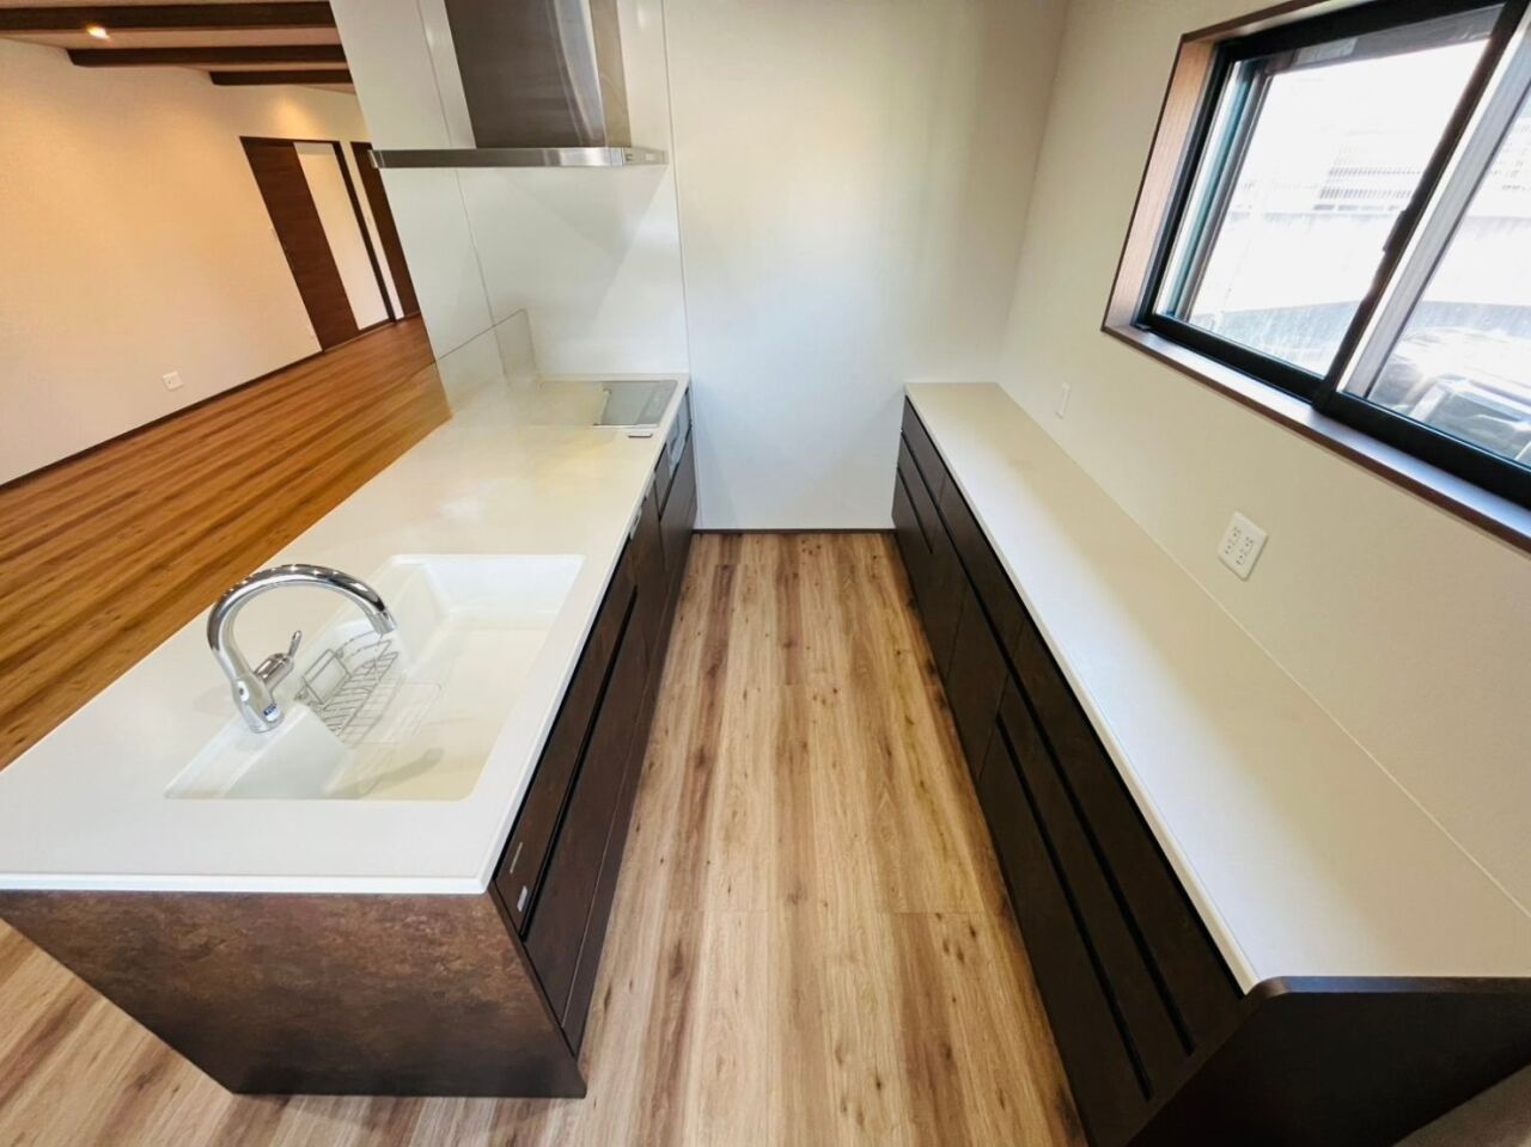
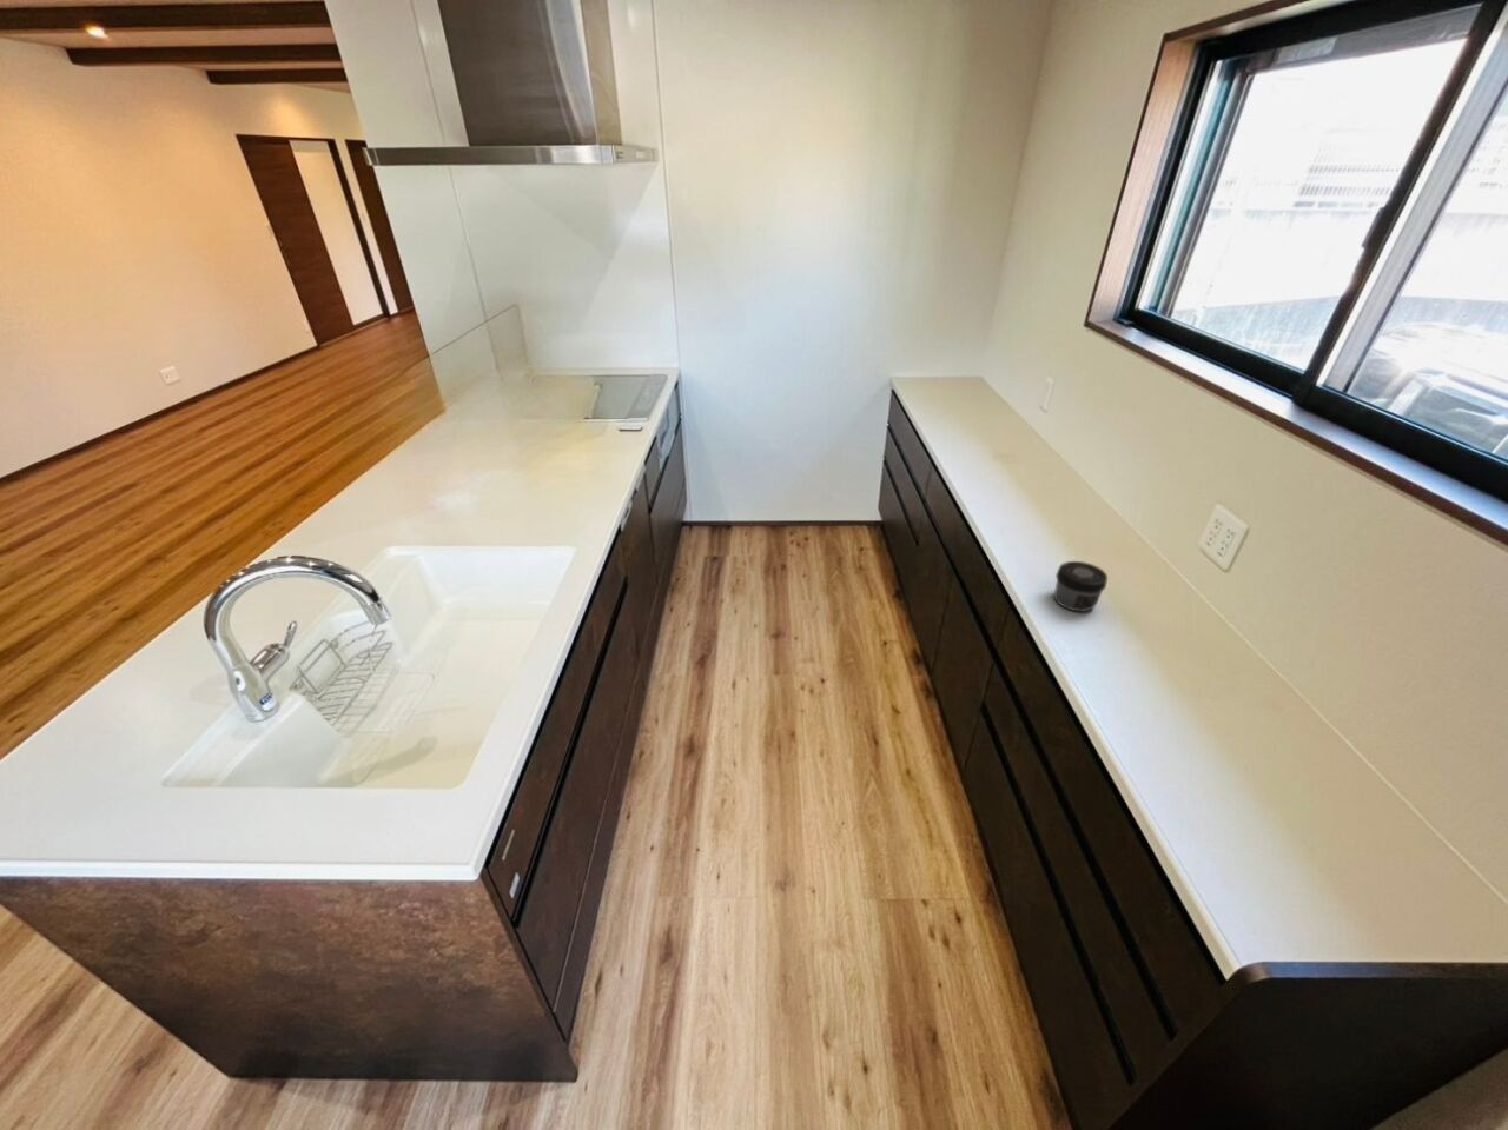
+ jar [1053,560,1109,614]
